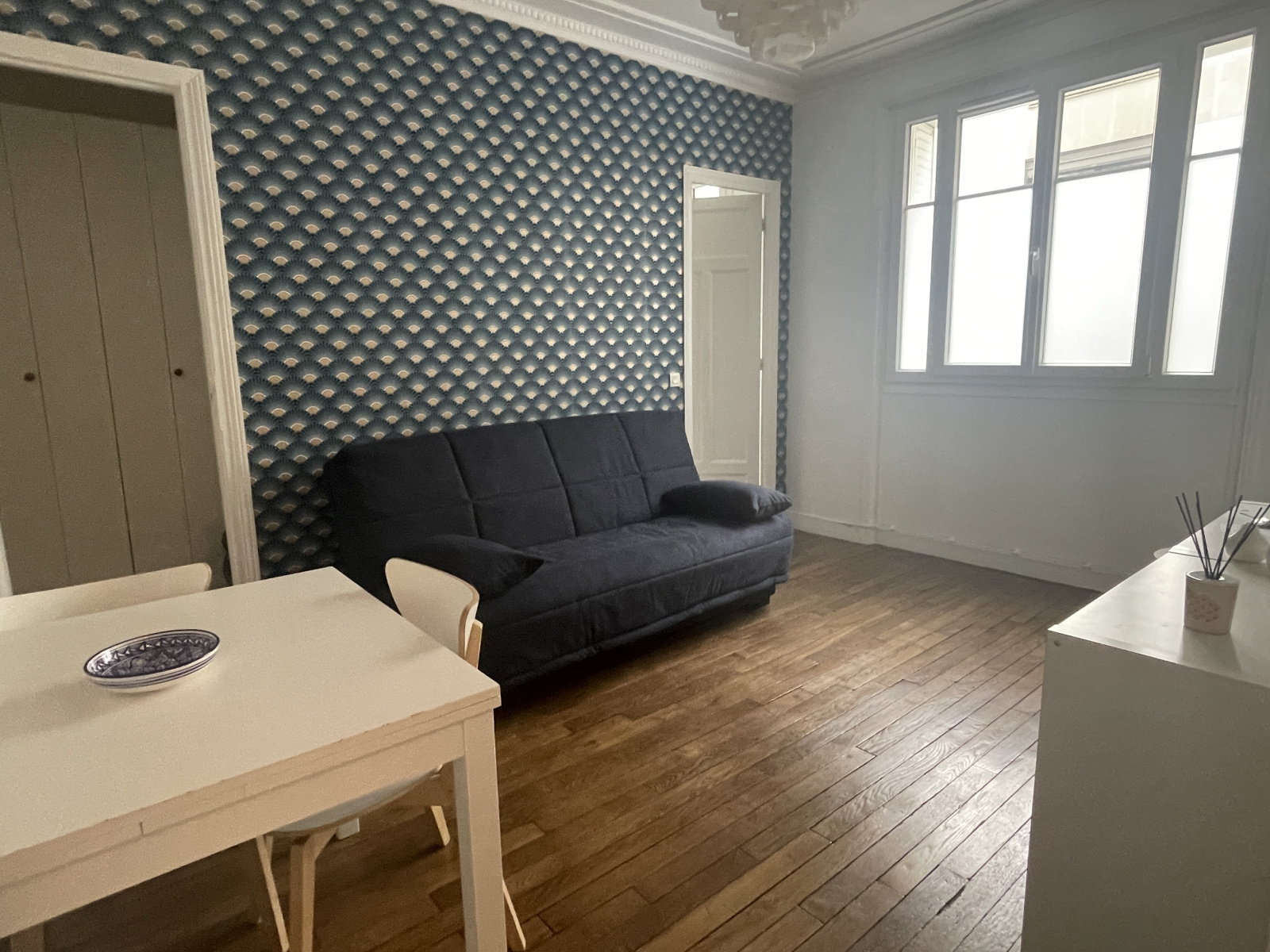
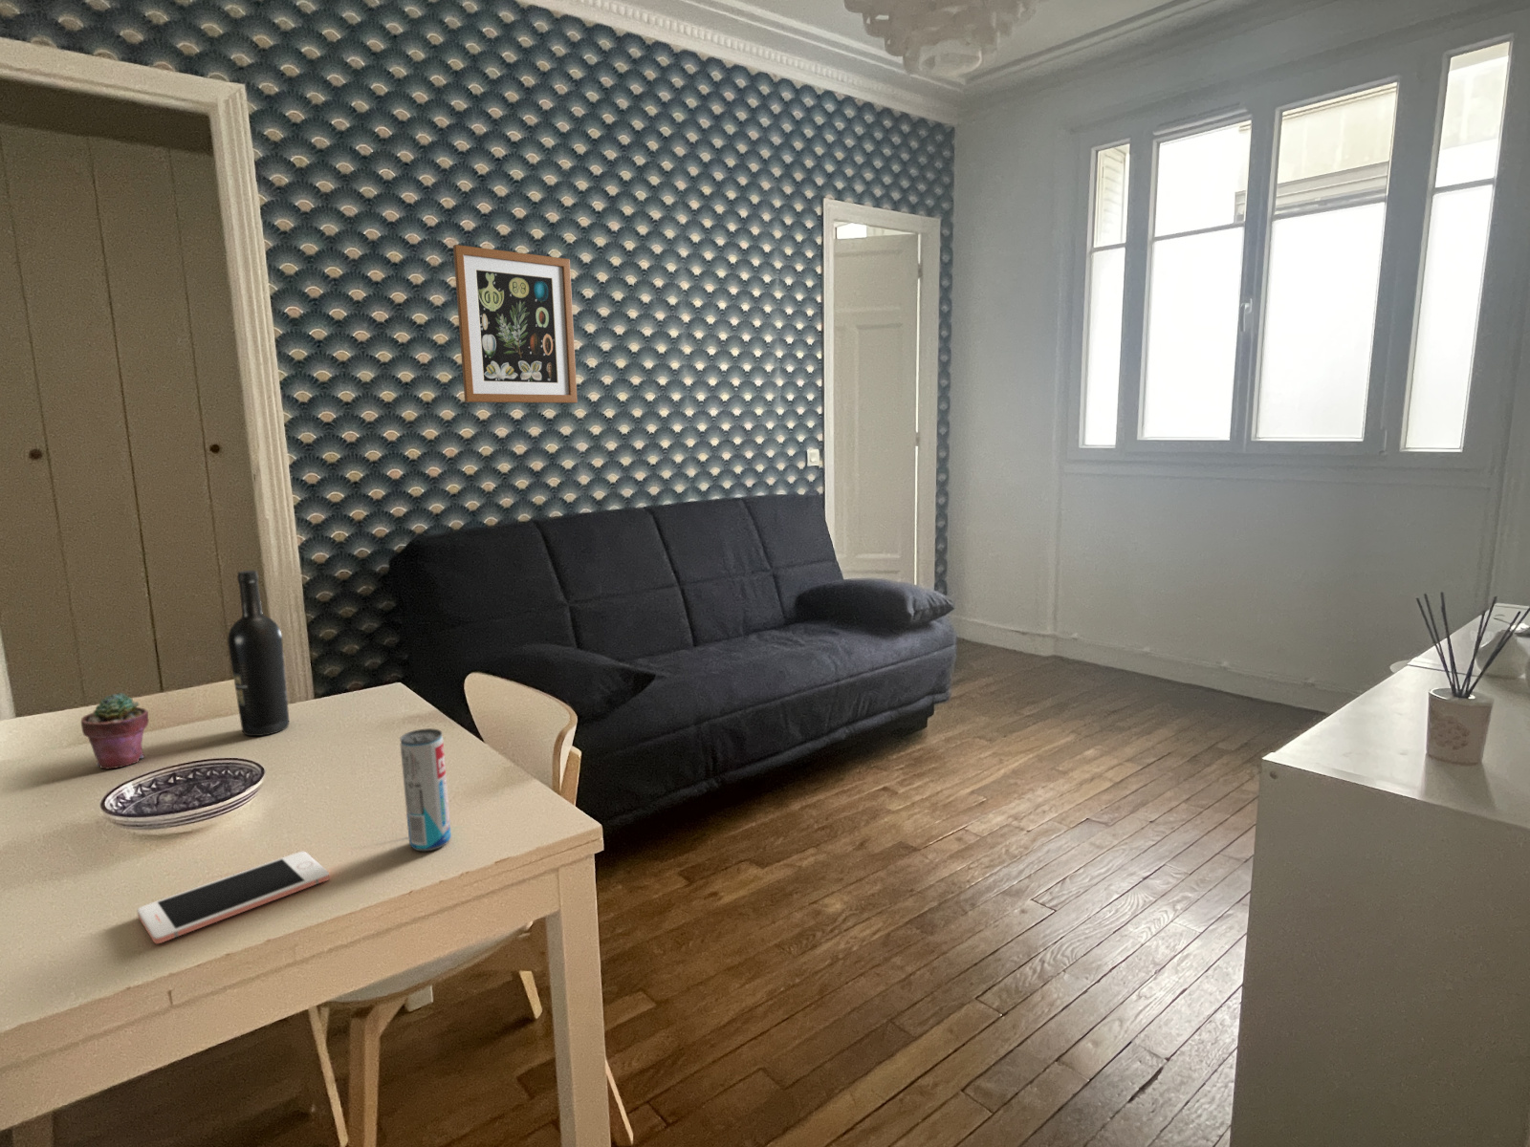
+ beverage can [399,728,452,853]
+ wall art [452,243,578,405]
+ cell phone [136,851,330,945]
+ wine bottle [226,570,290,737]
+ potted succulent [81,692,151,770]
